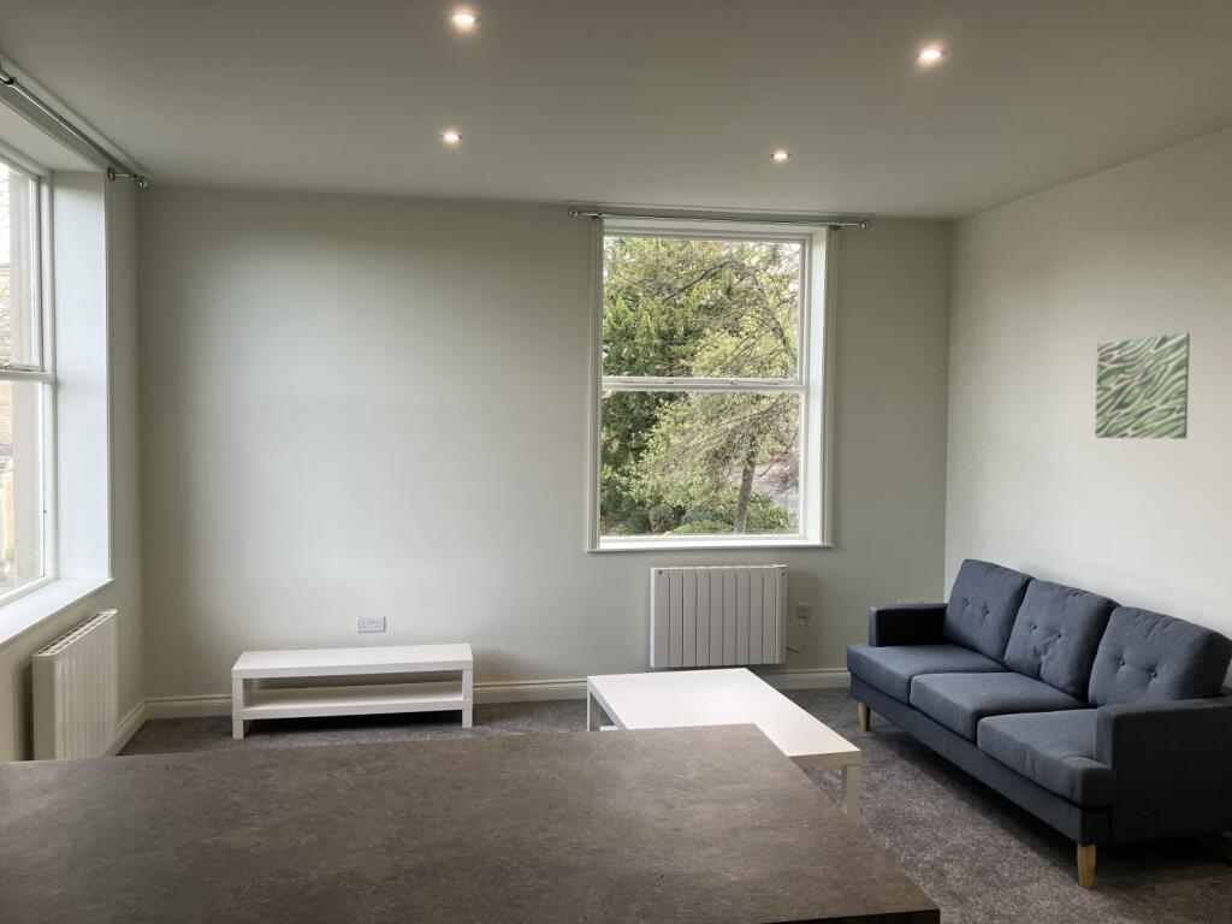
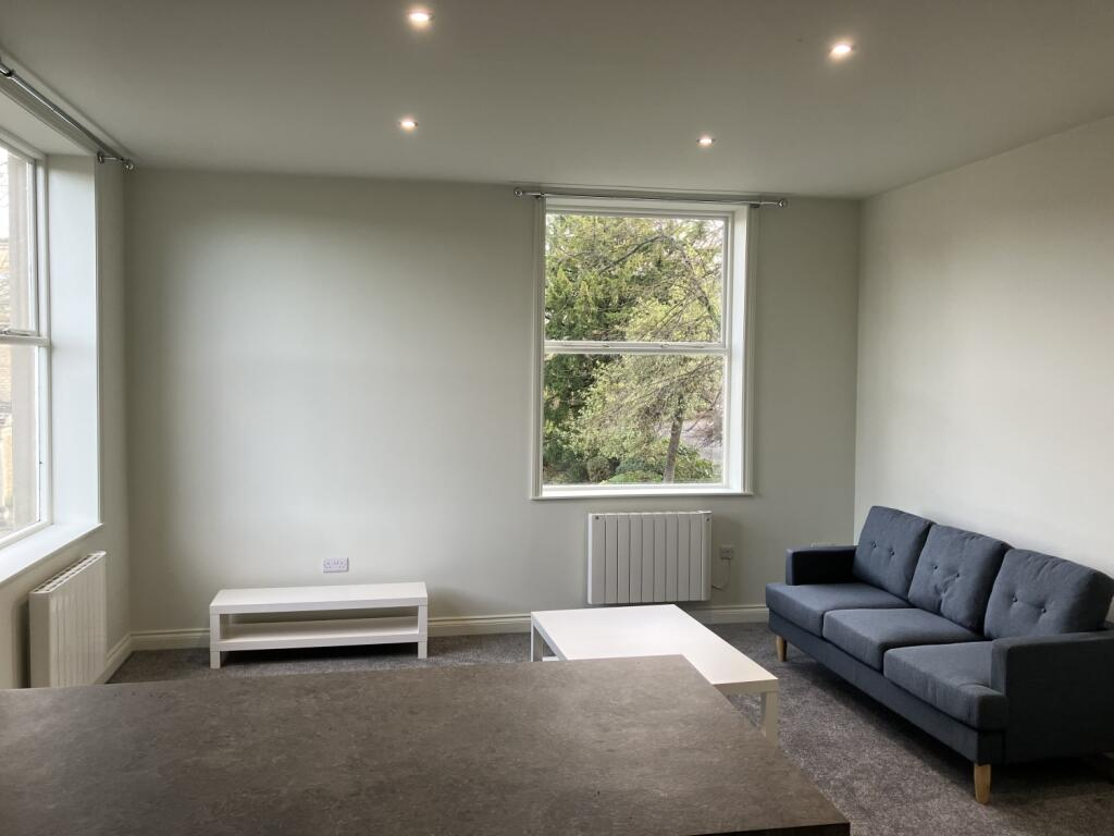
- wall art [1094,331,1191,440]
